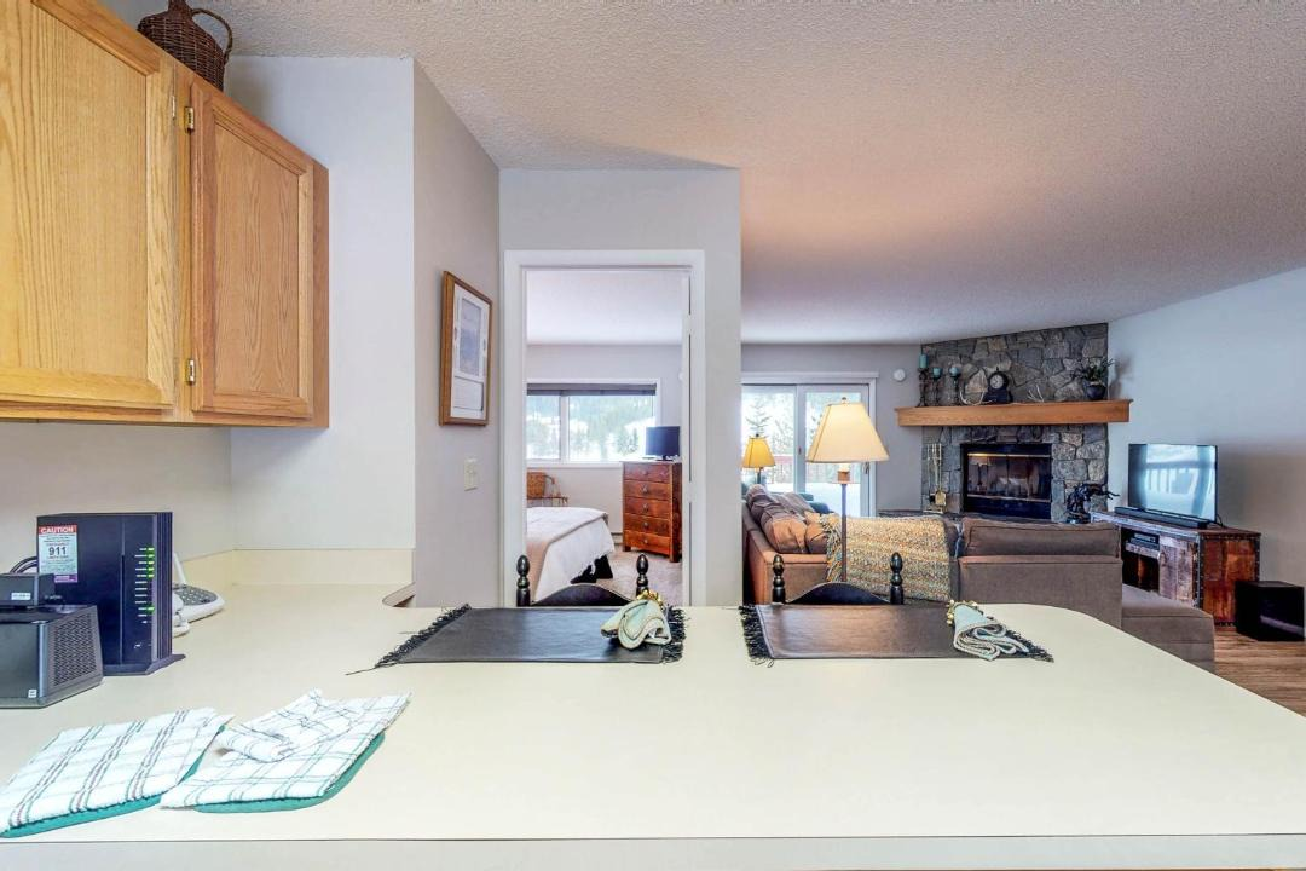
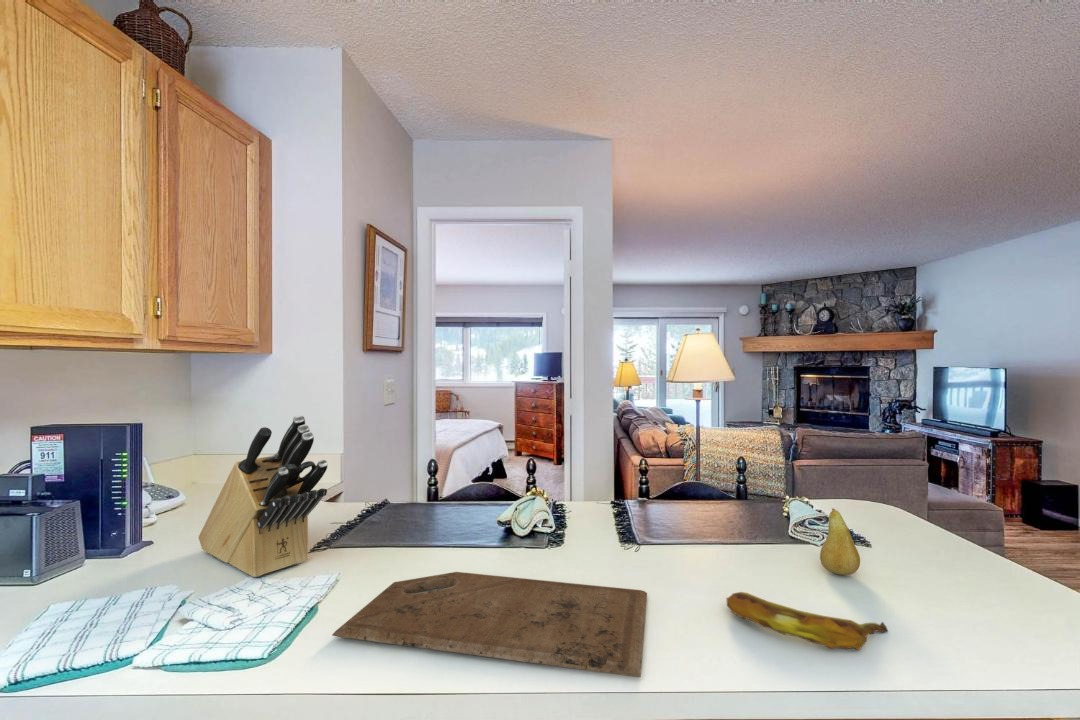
+ knife block [197,414,328,578]
+ cutting board [331,571,648,678]
+ banana [725,591,889,651]
+ fruit [819,507,861,576]
